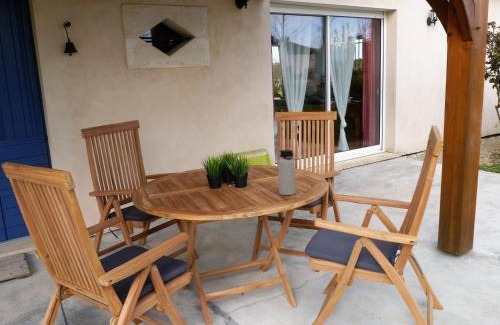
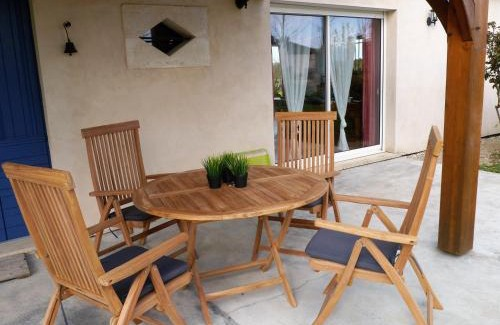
- water bottle [277,149,297,196]
